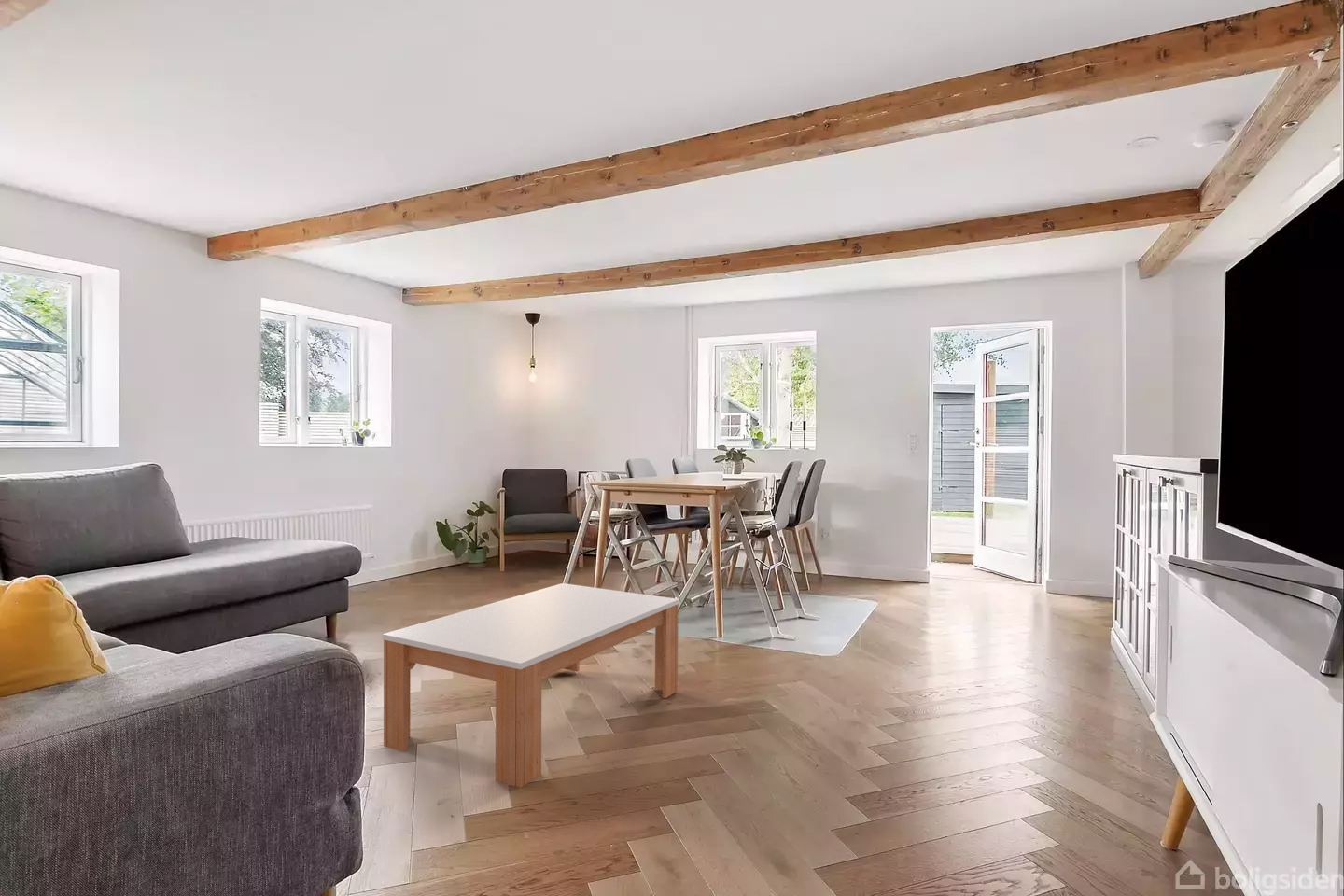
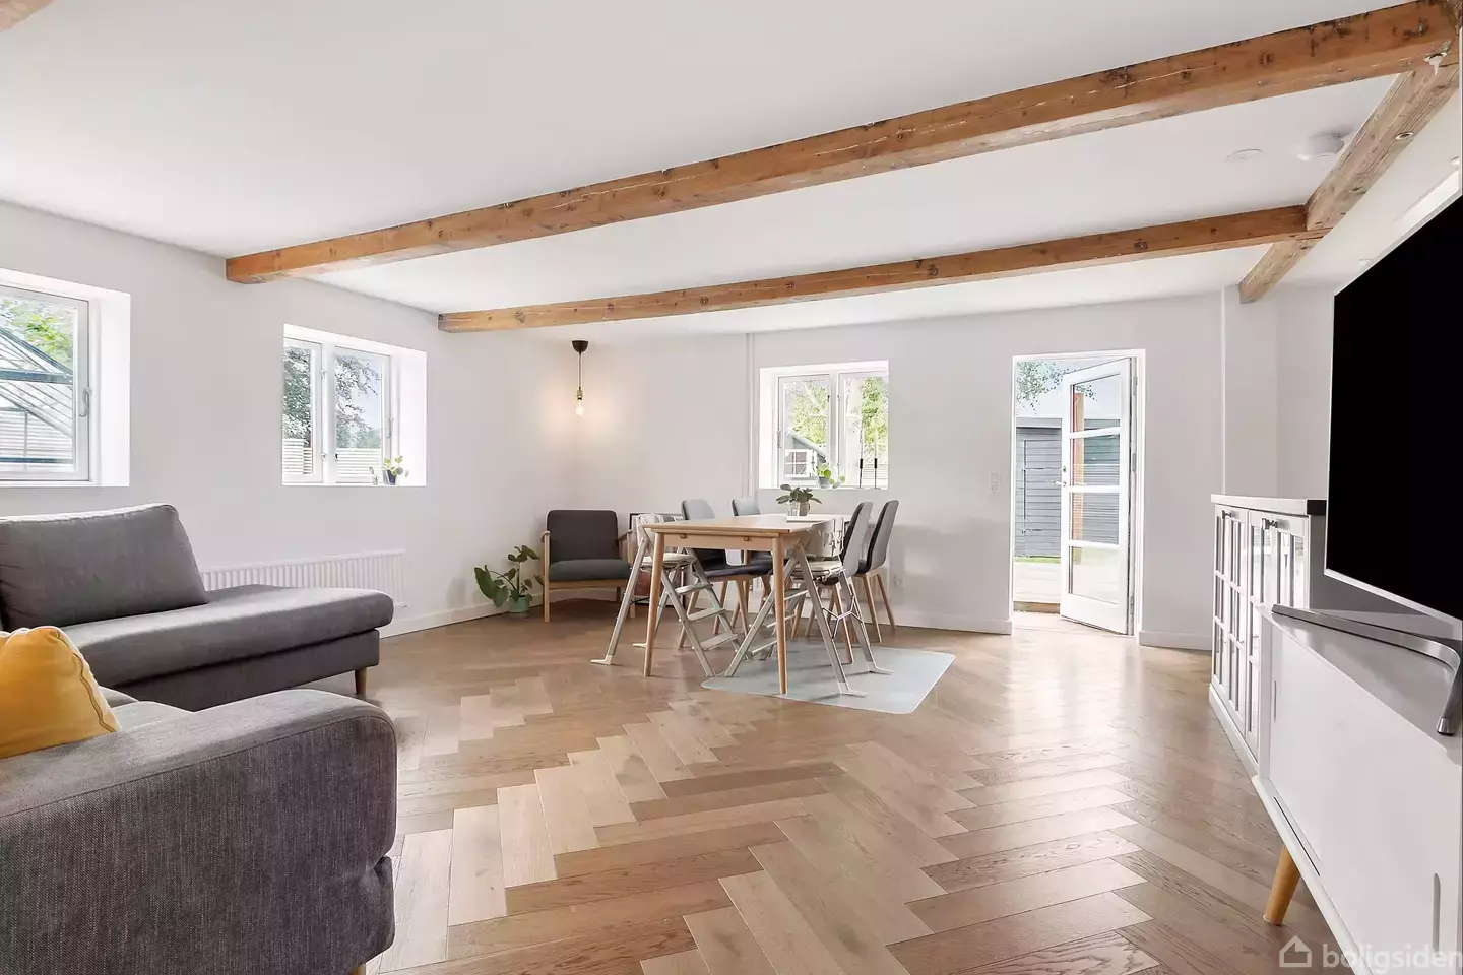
- coffee table [382,582,680,789]
